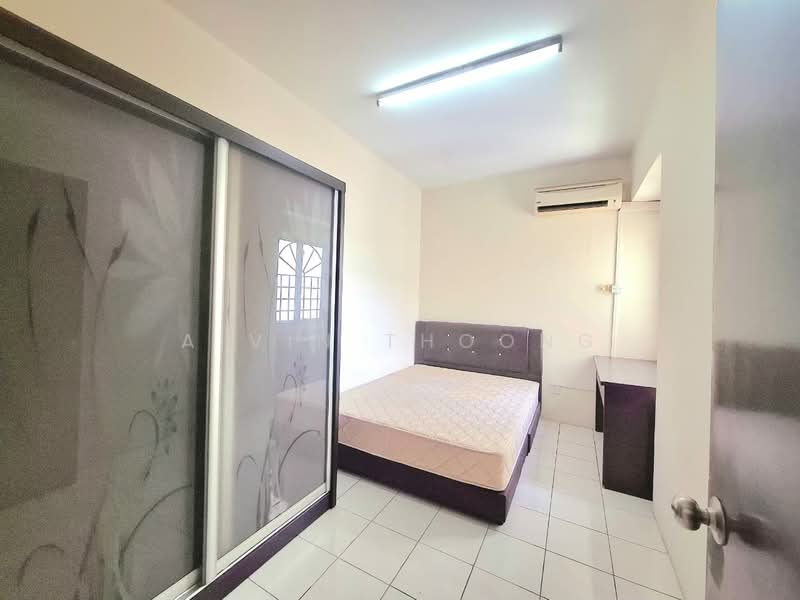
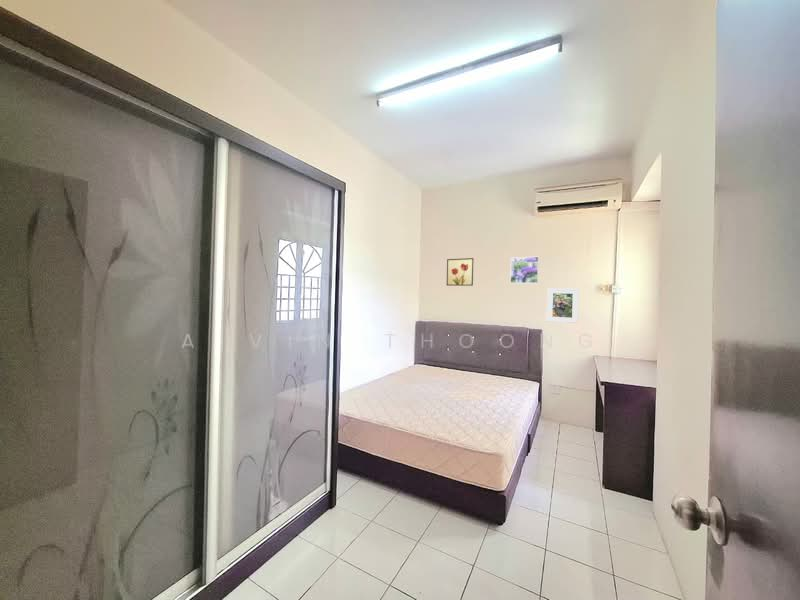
+ wall art [446,257,475,287]
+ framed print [546,287,580,324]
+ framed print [509,256,540,284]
